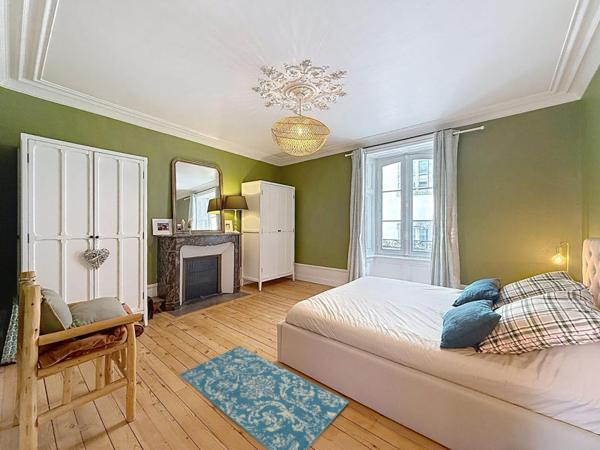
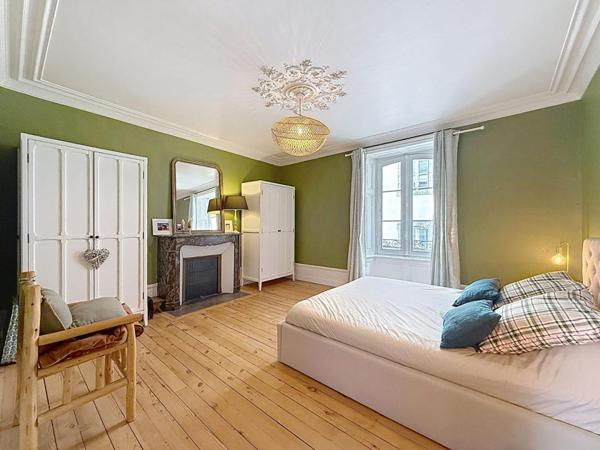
- rug [178,345,350,450]
